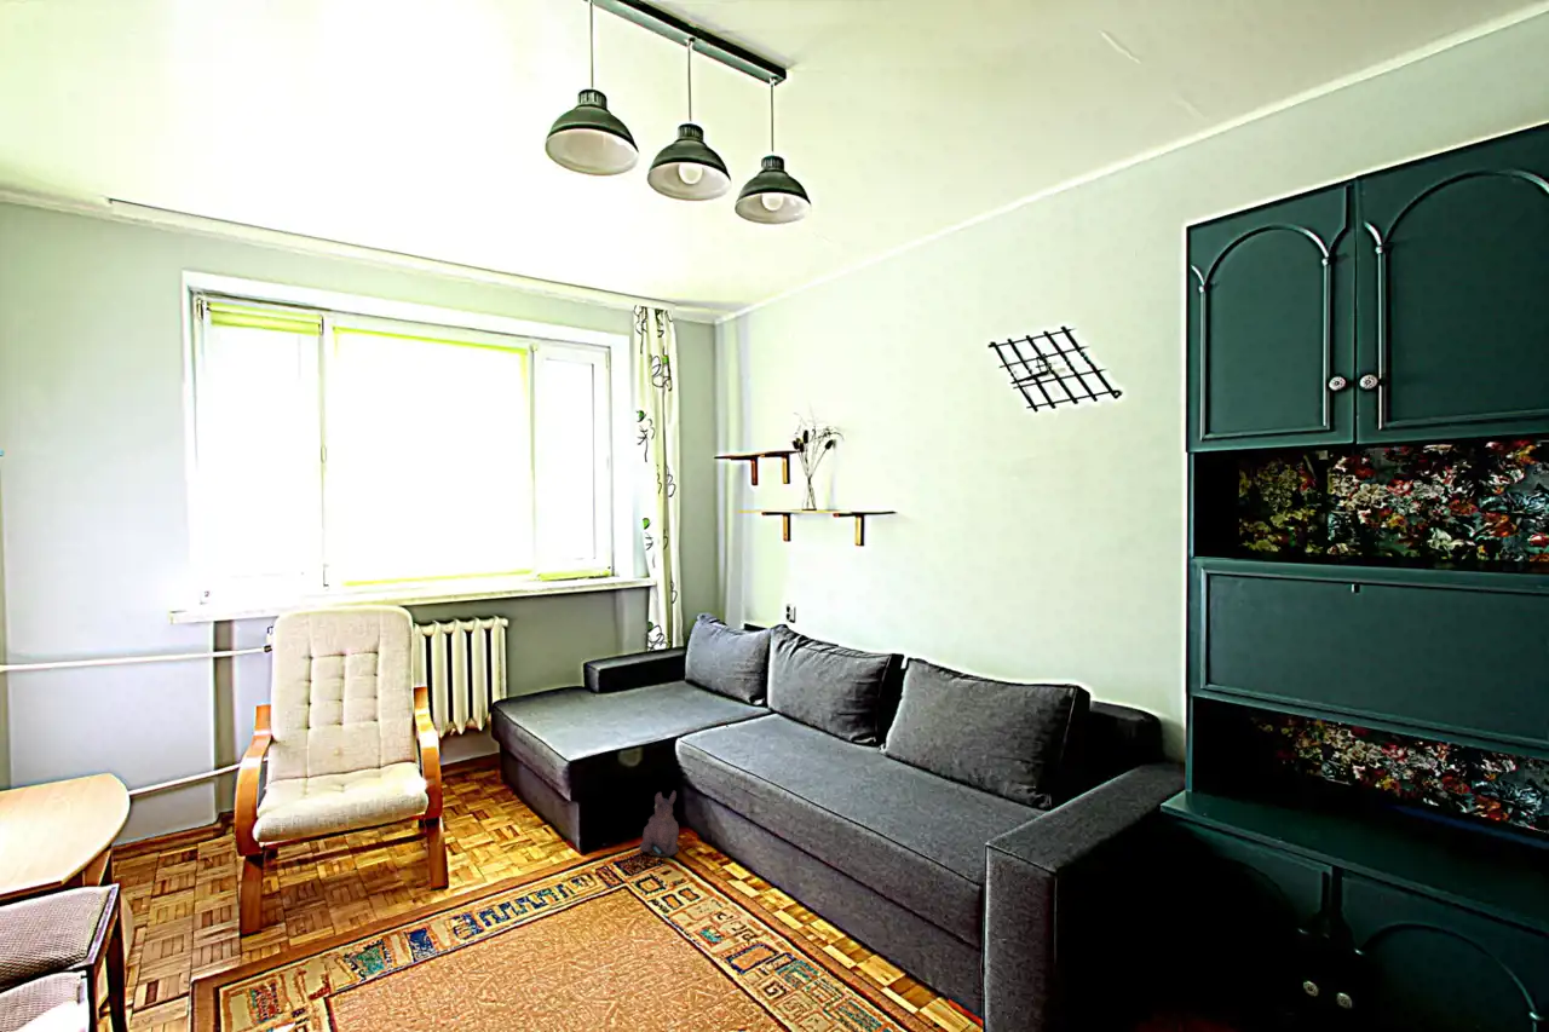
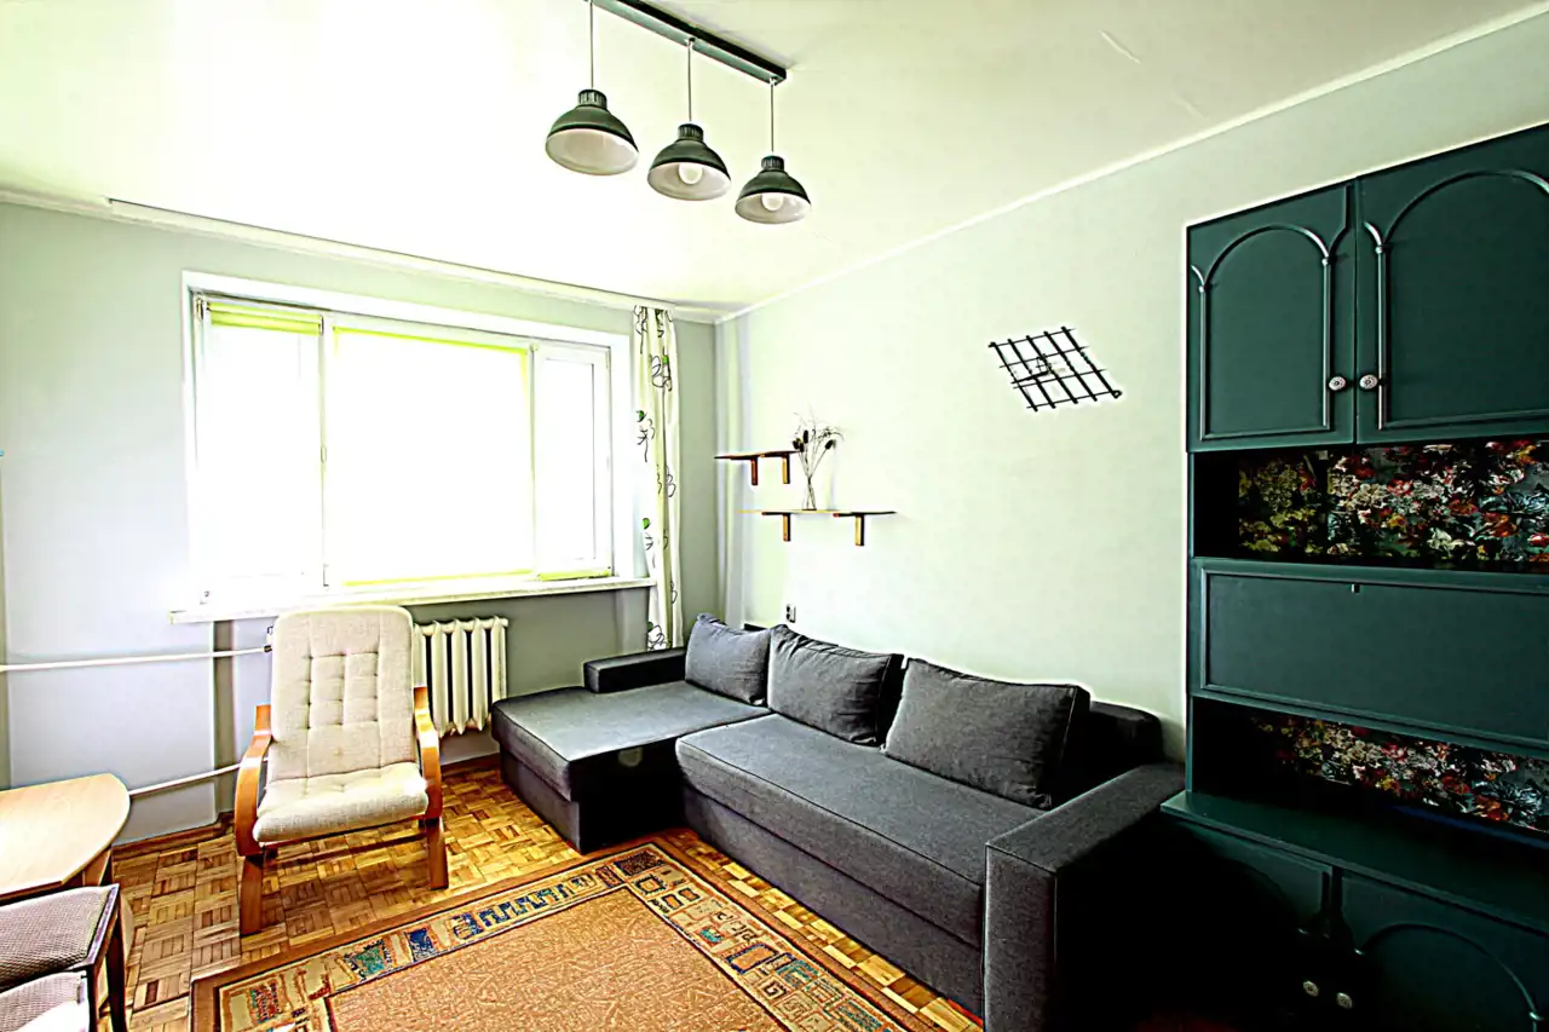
- plush toy [639,790,680,858]
